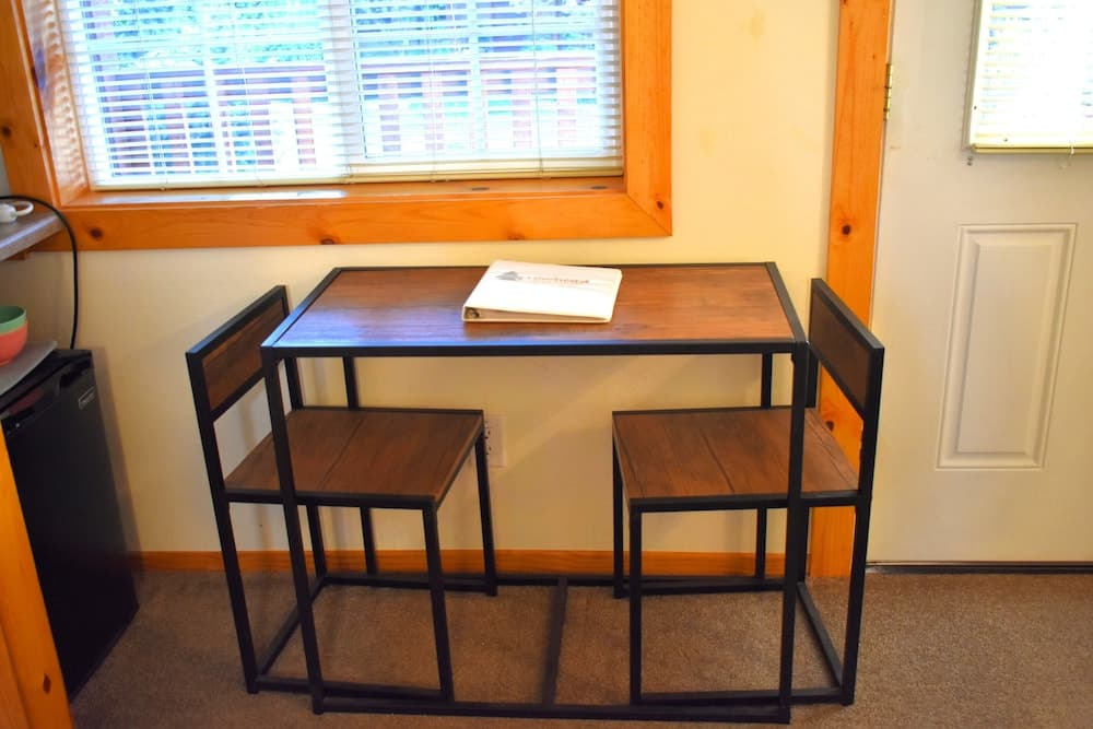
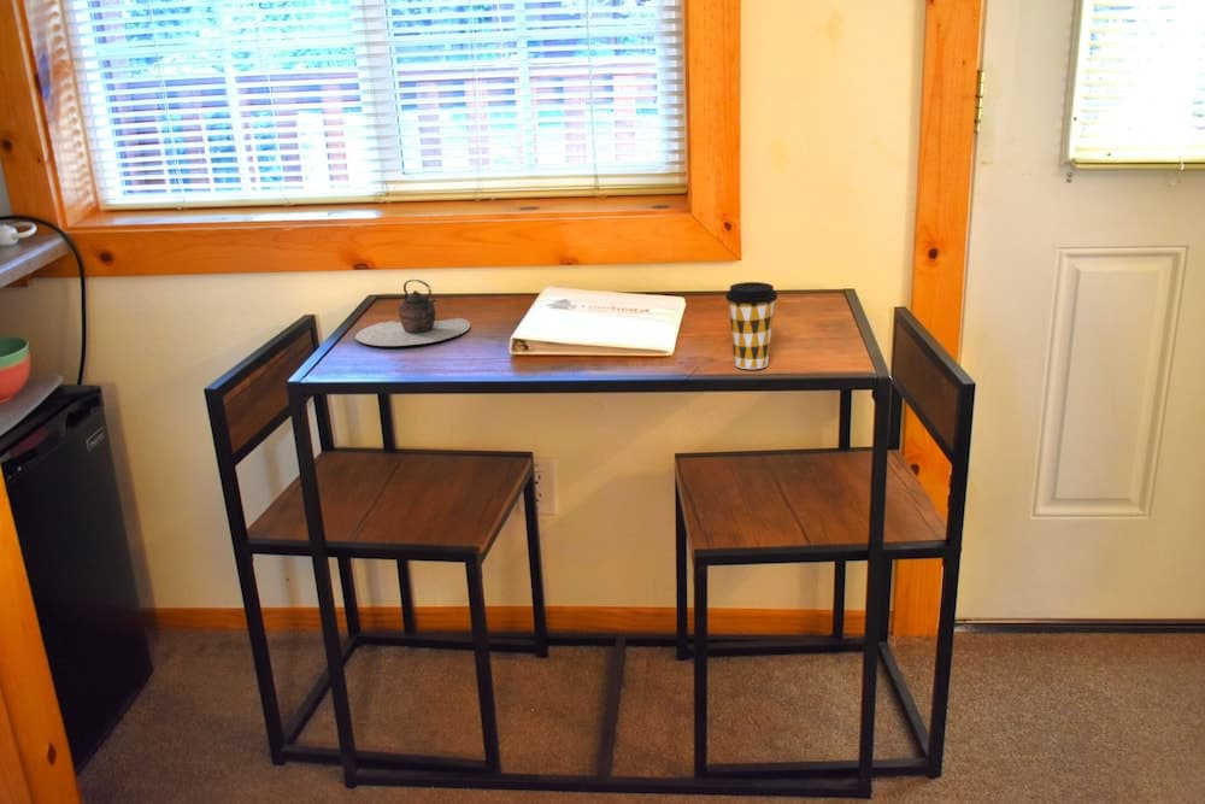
+ teapot [354,278,472,347]
+ coffee cup [724,281,778,370]
